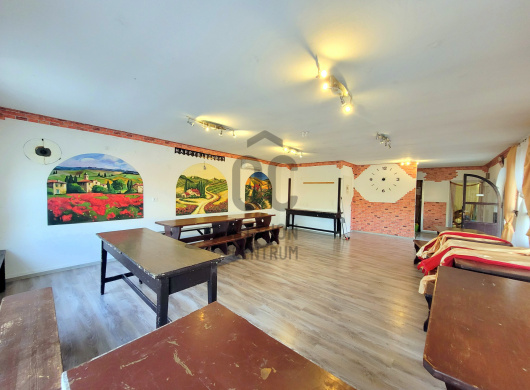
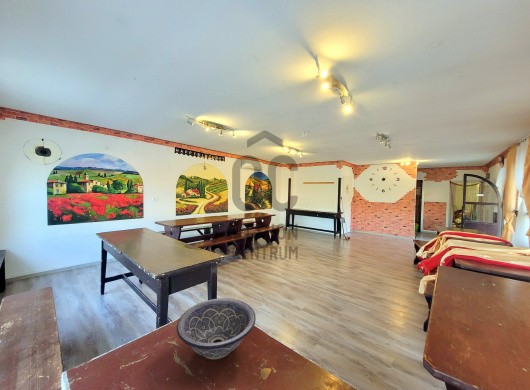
+ decorative bowl [175,297,257,360]
